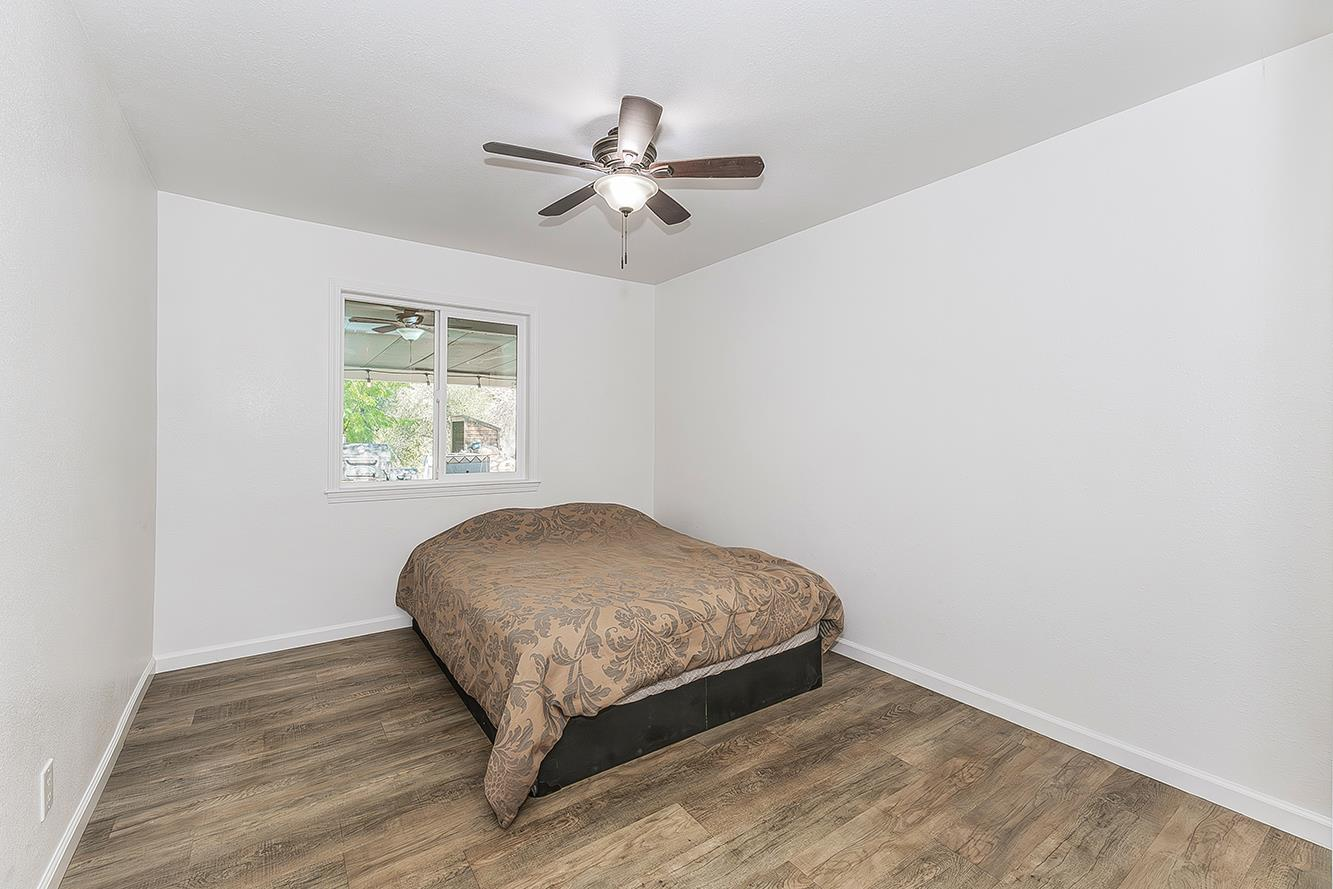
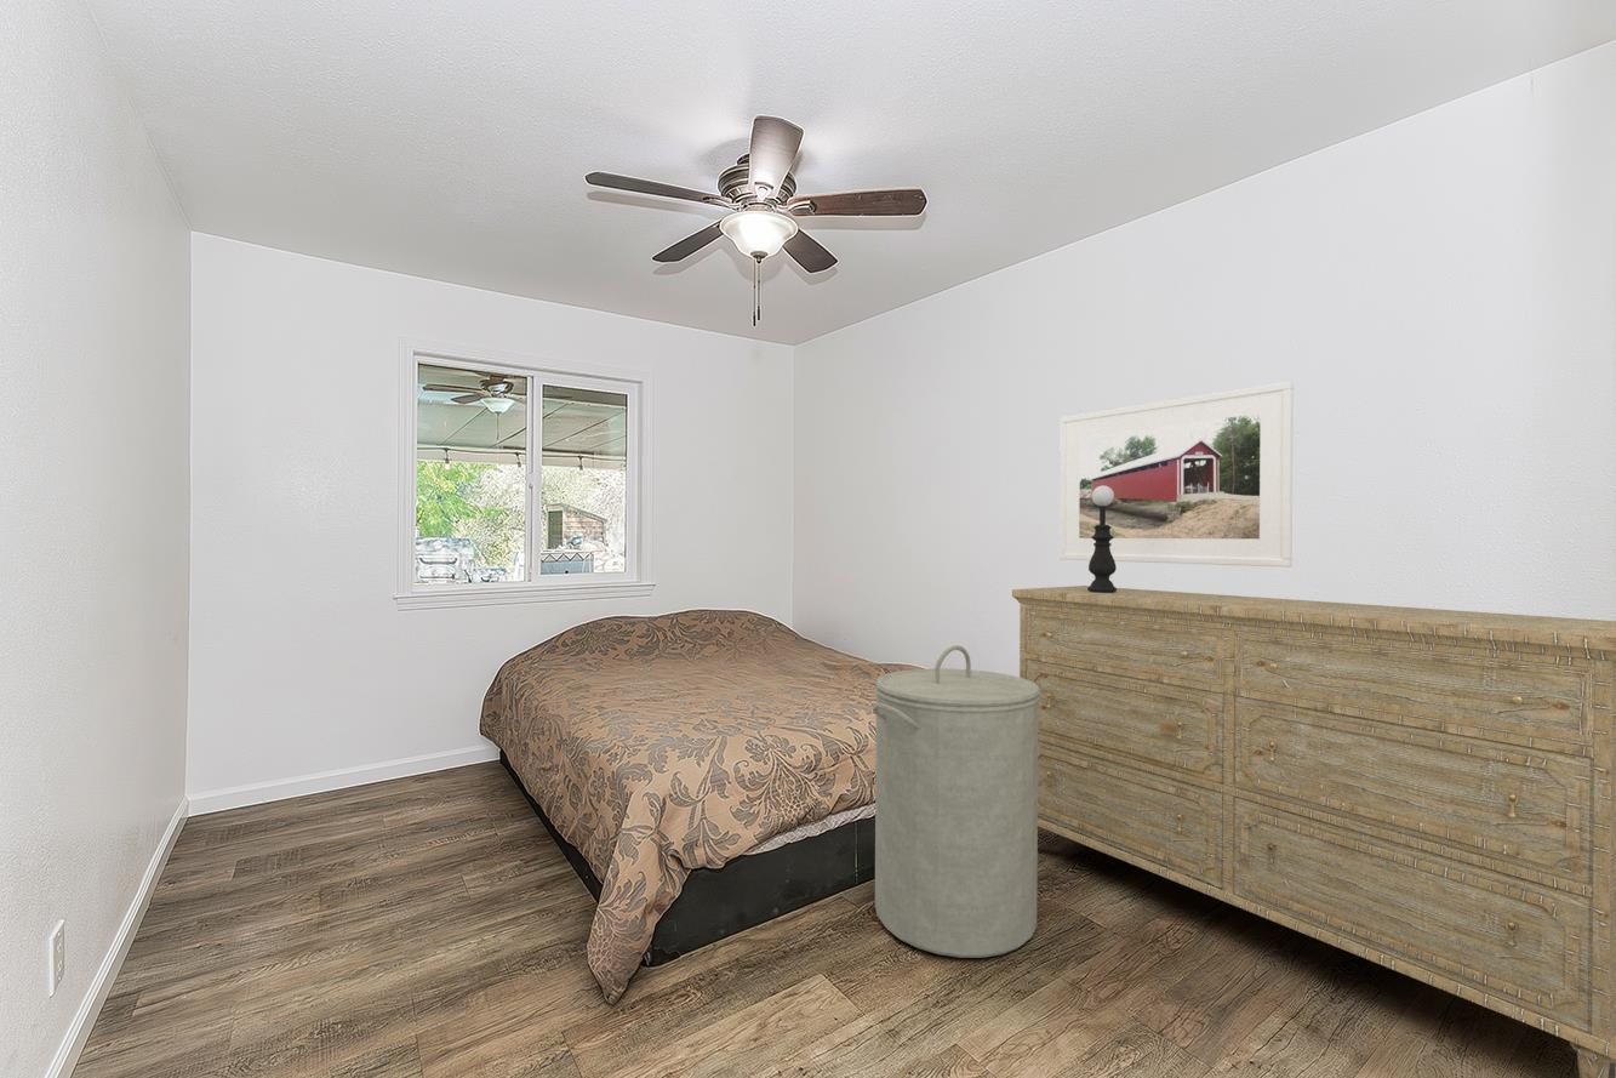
+ laundry hamper [872,644,1040,959]
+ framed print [1058,381,1295,569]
+ table lamp [1087,486,1118,593]
+ dresser [1011,584,1616,1078]
